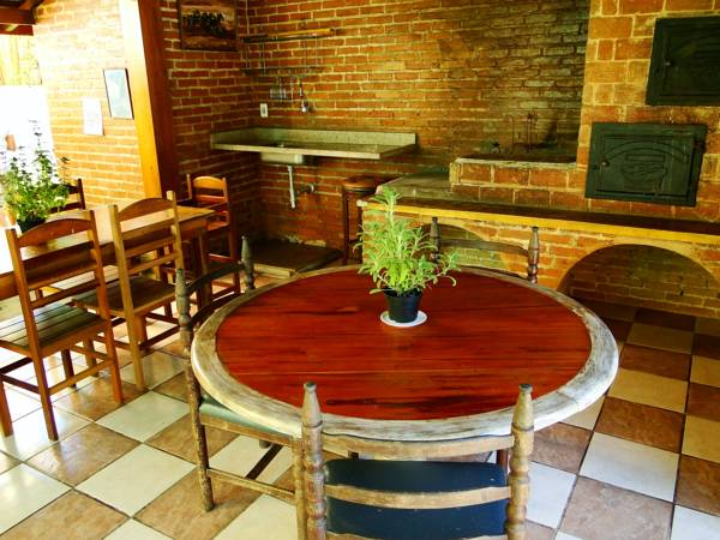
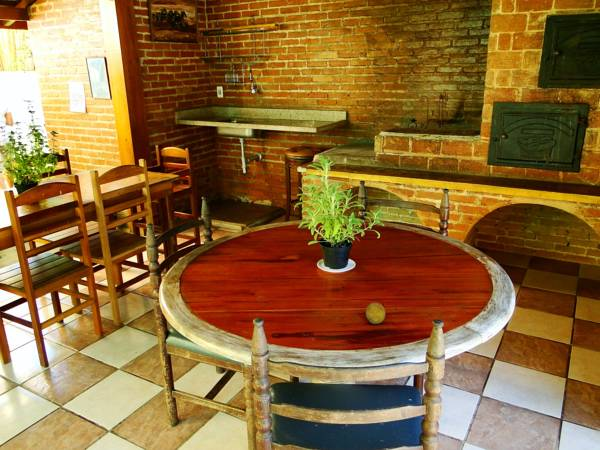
+ fruit [365,302,386,325]
